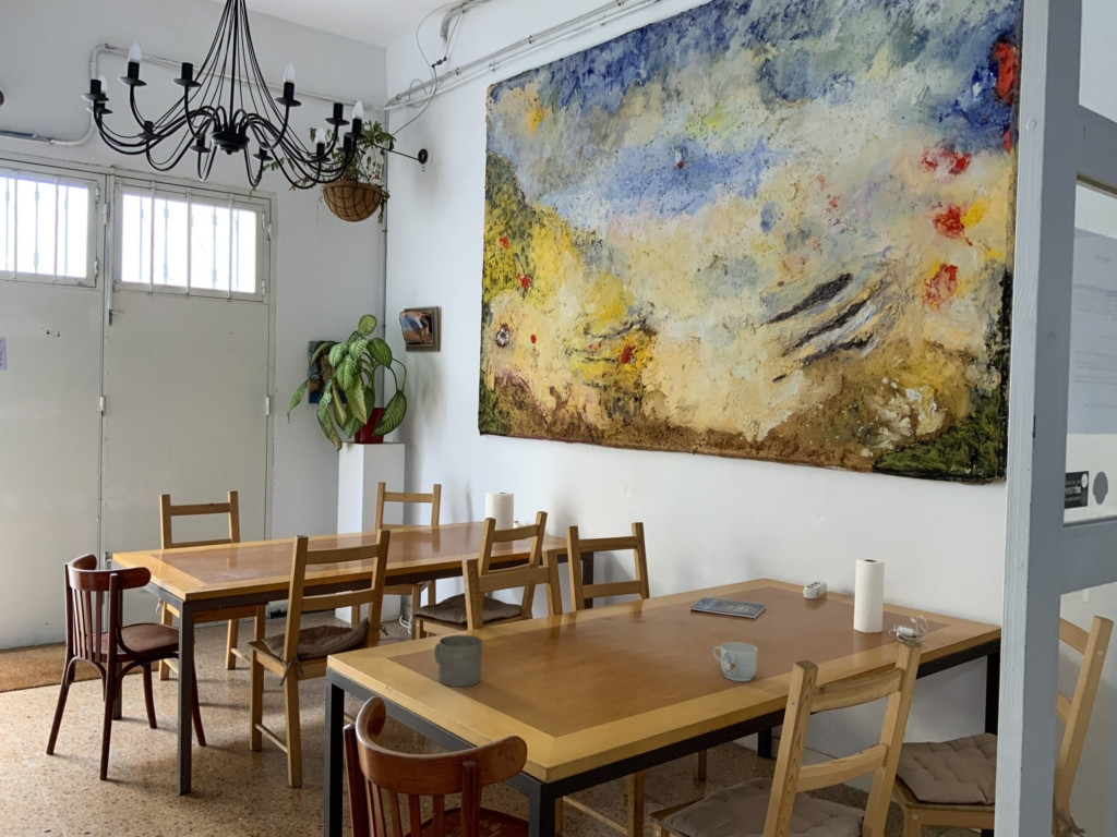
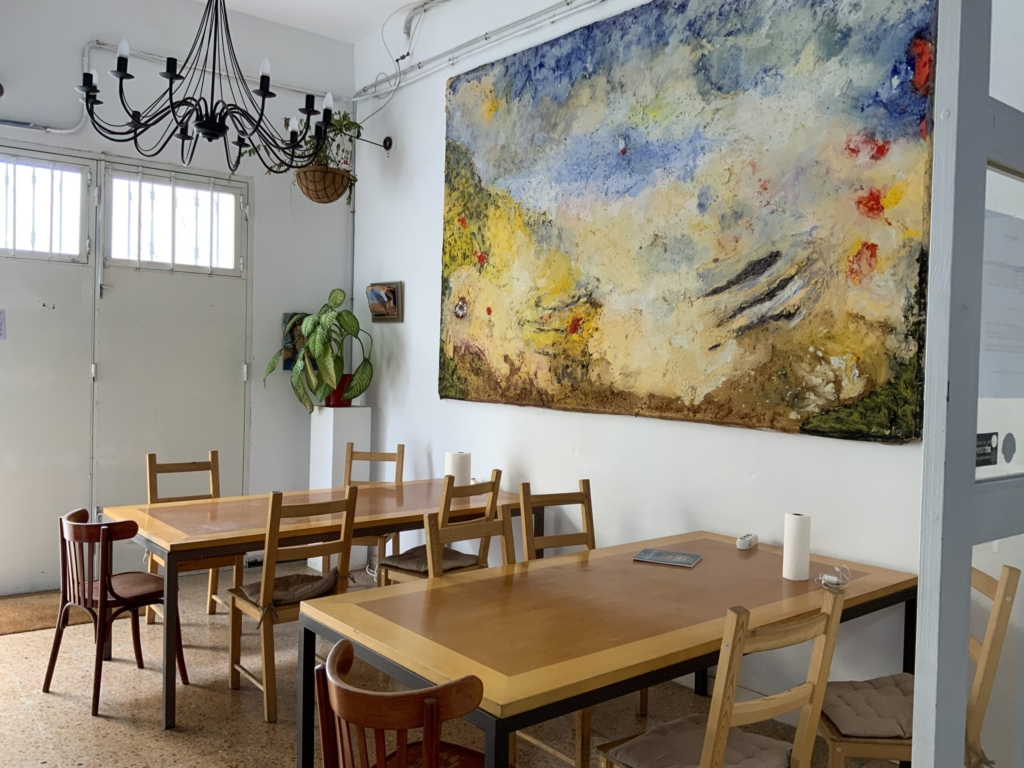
- mug [433,634,483,688]
- mug [711,641,759,682]
